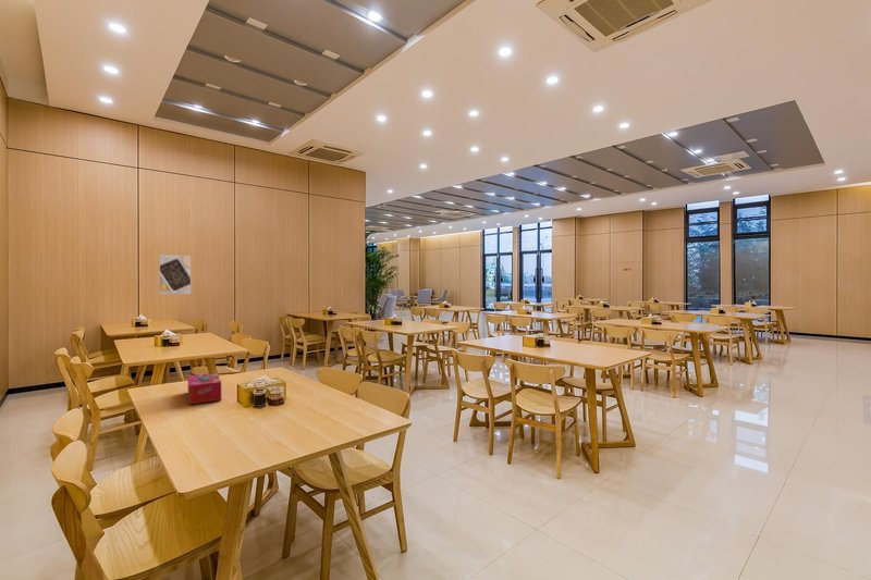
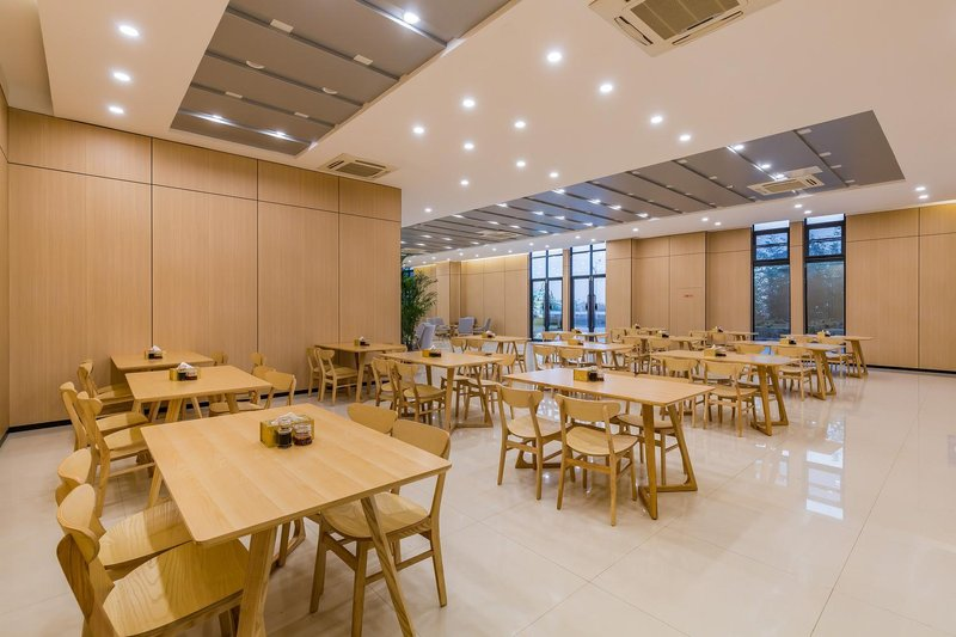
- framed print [158,254,192,295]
- tissue box [187,372,222,405]
